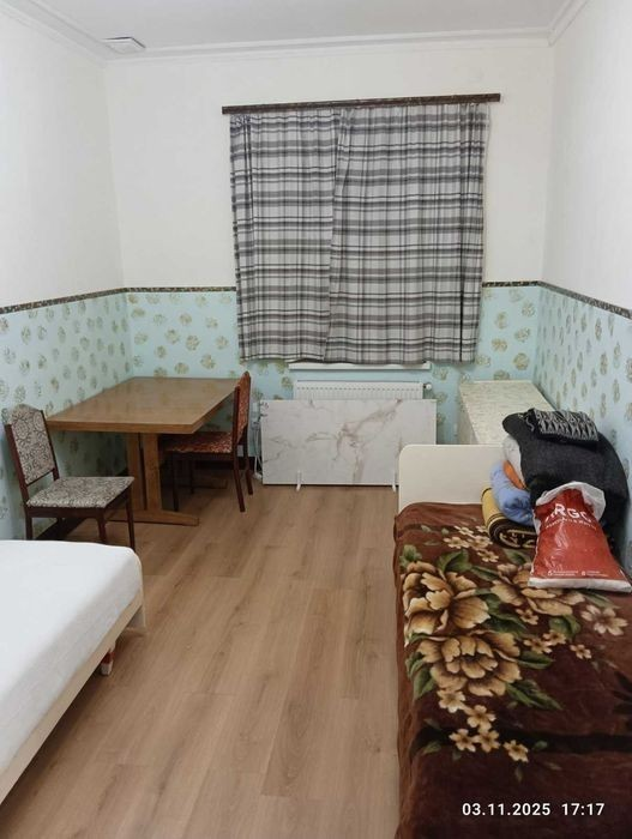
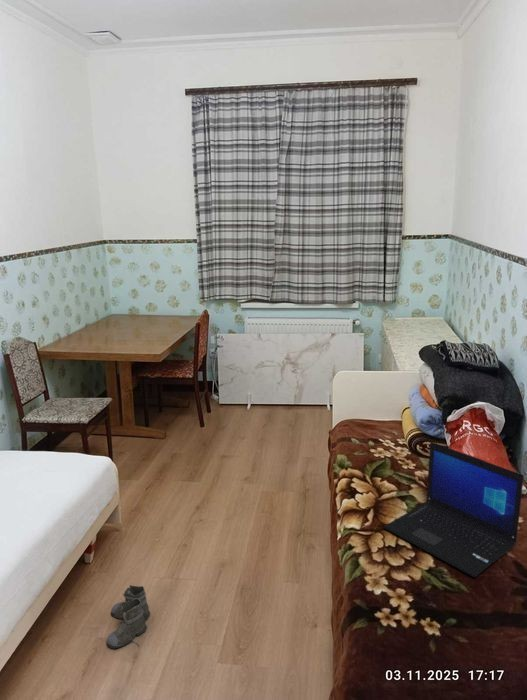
+ boots [106,584,151,649]
+ laptop [383,441,525,578]
